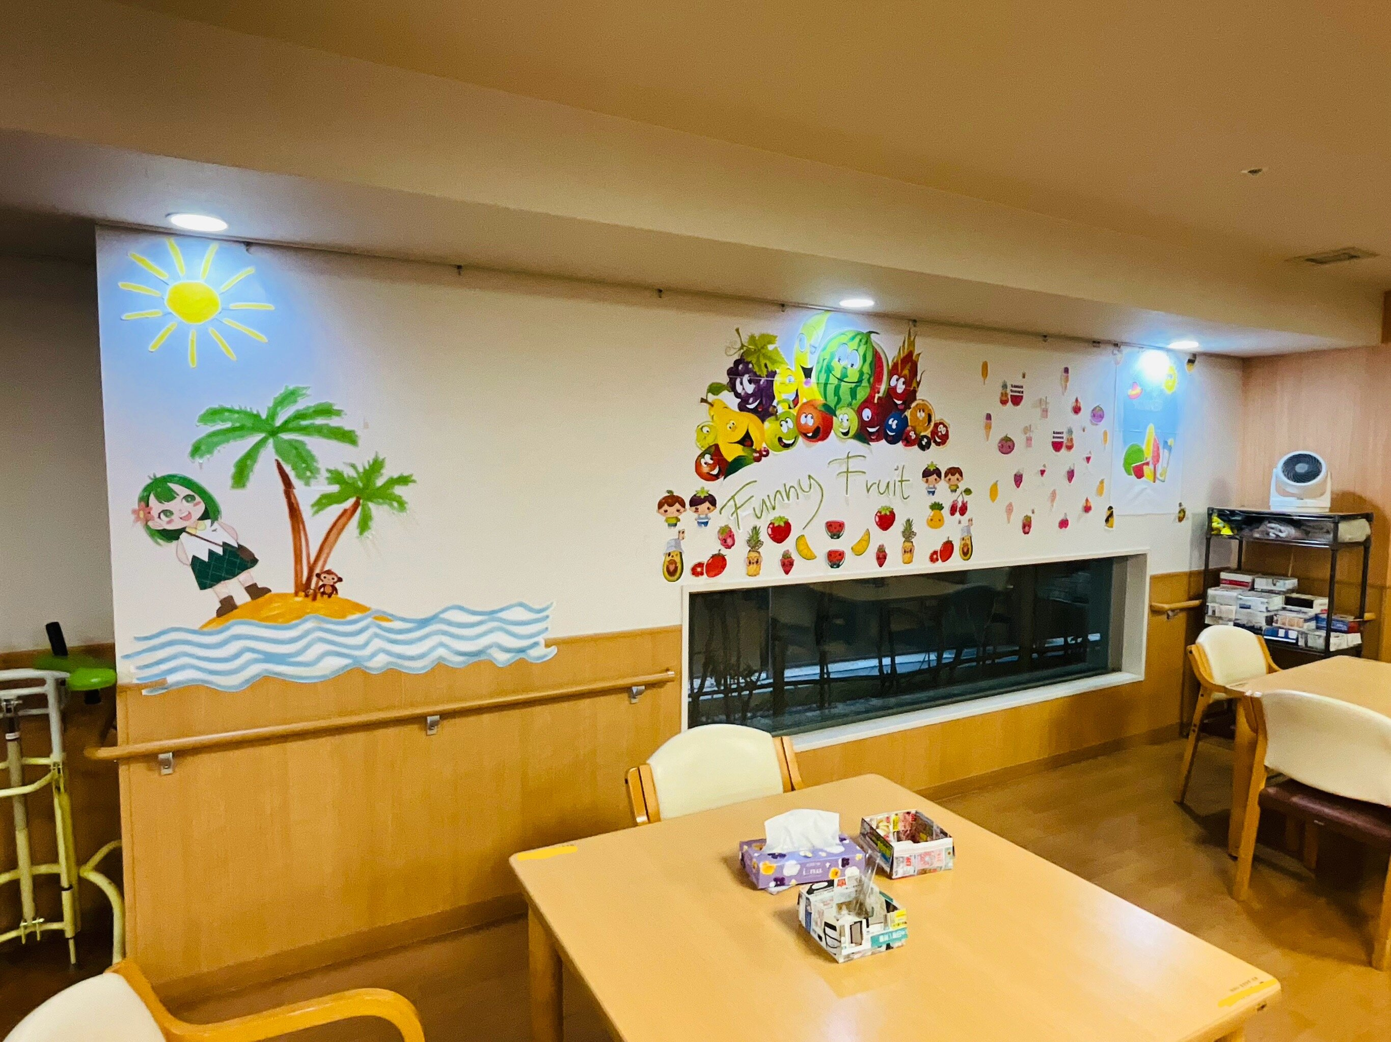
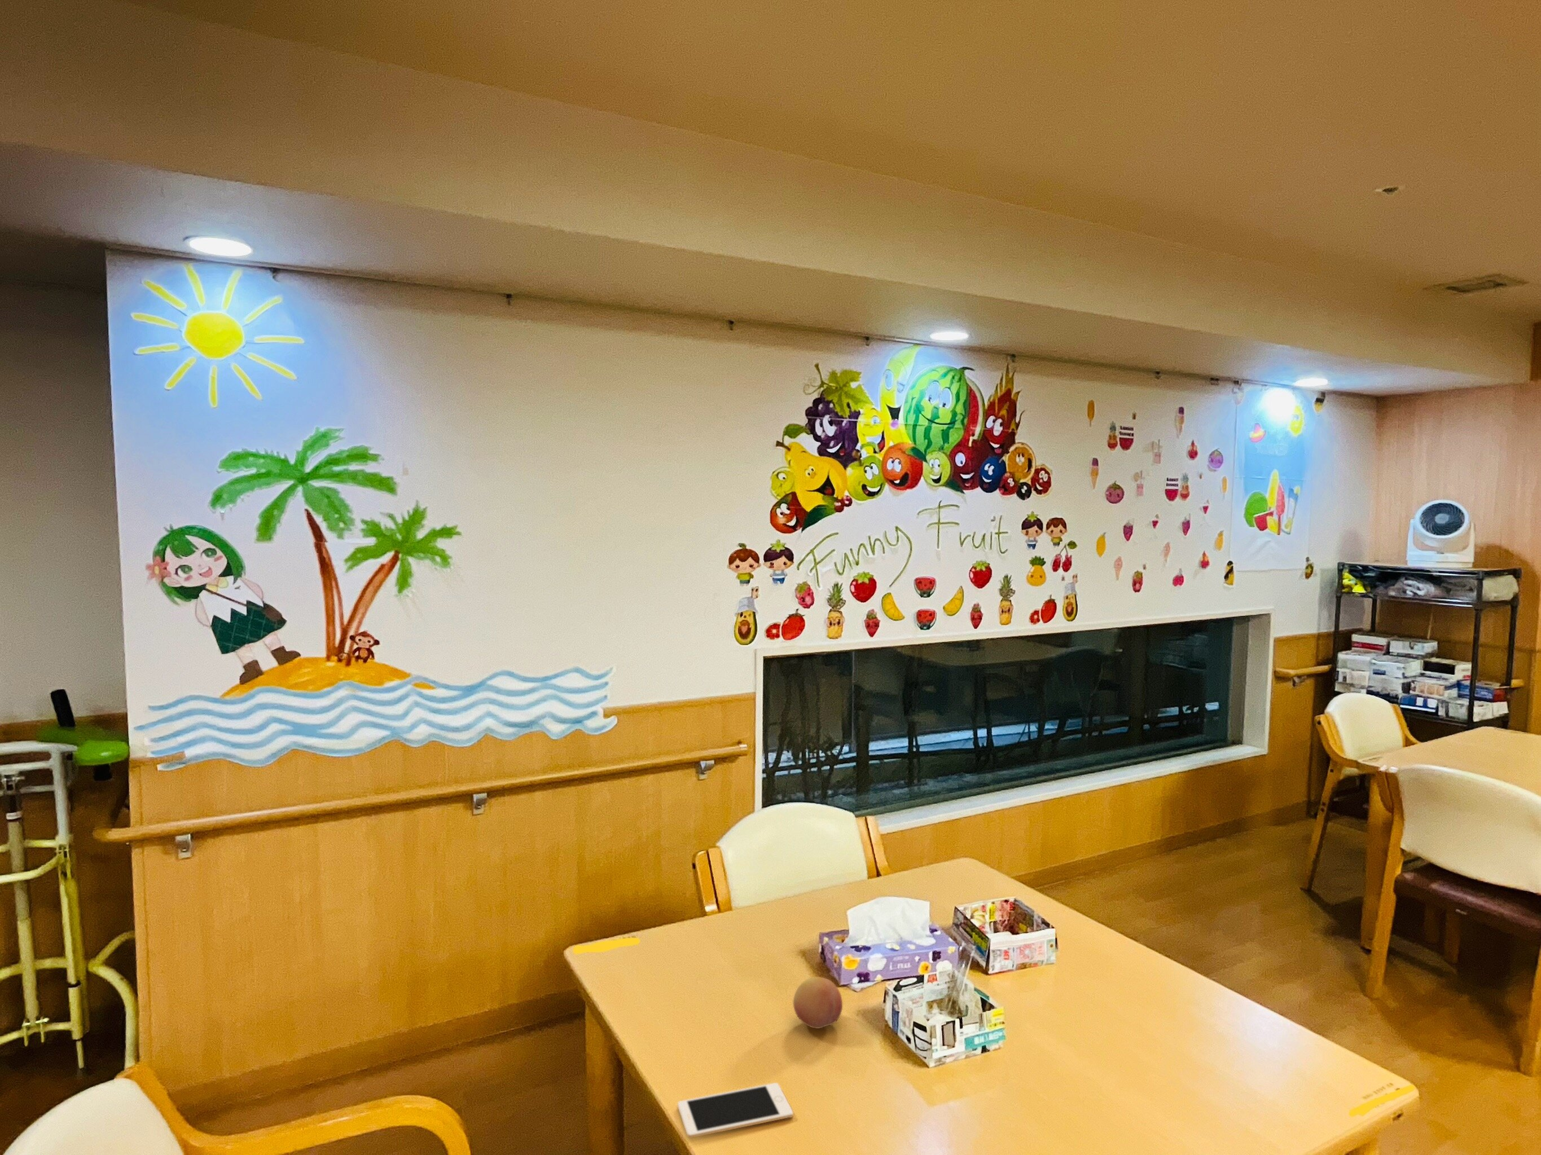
+ fruit [792,977,843,1029]
+ cell phone [677,1082,794,1139]
